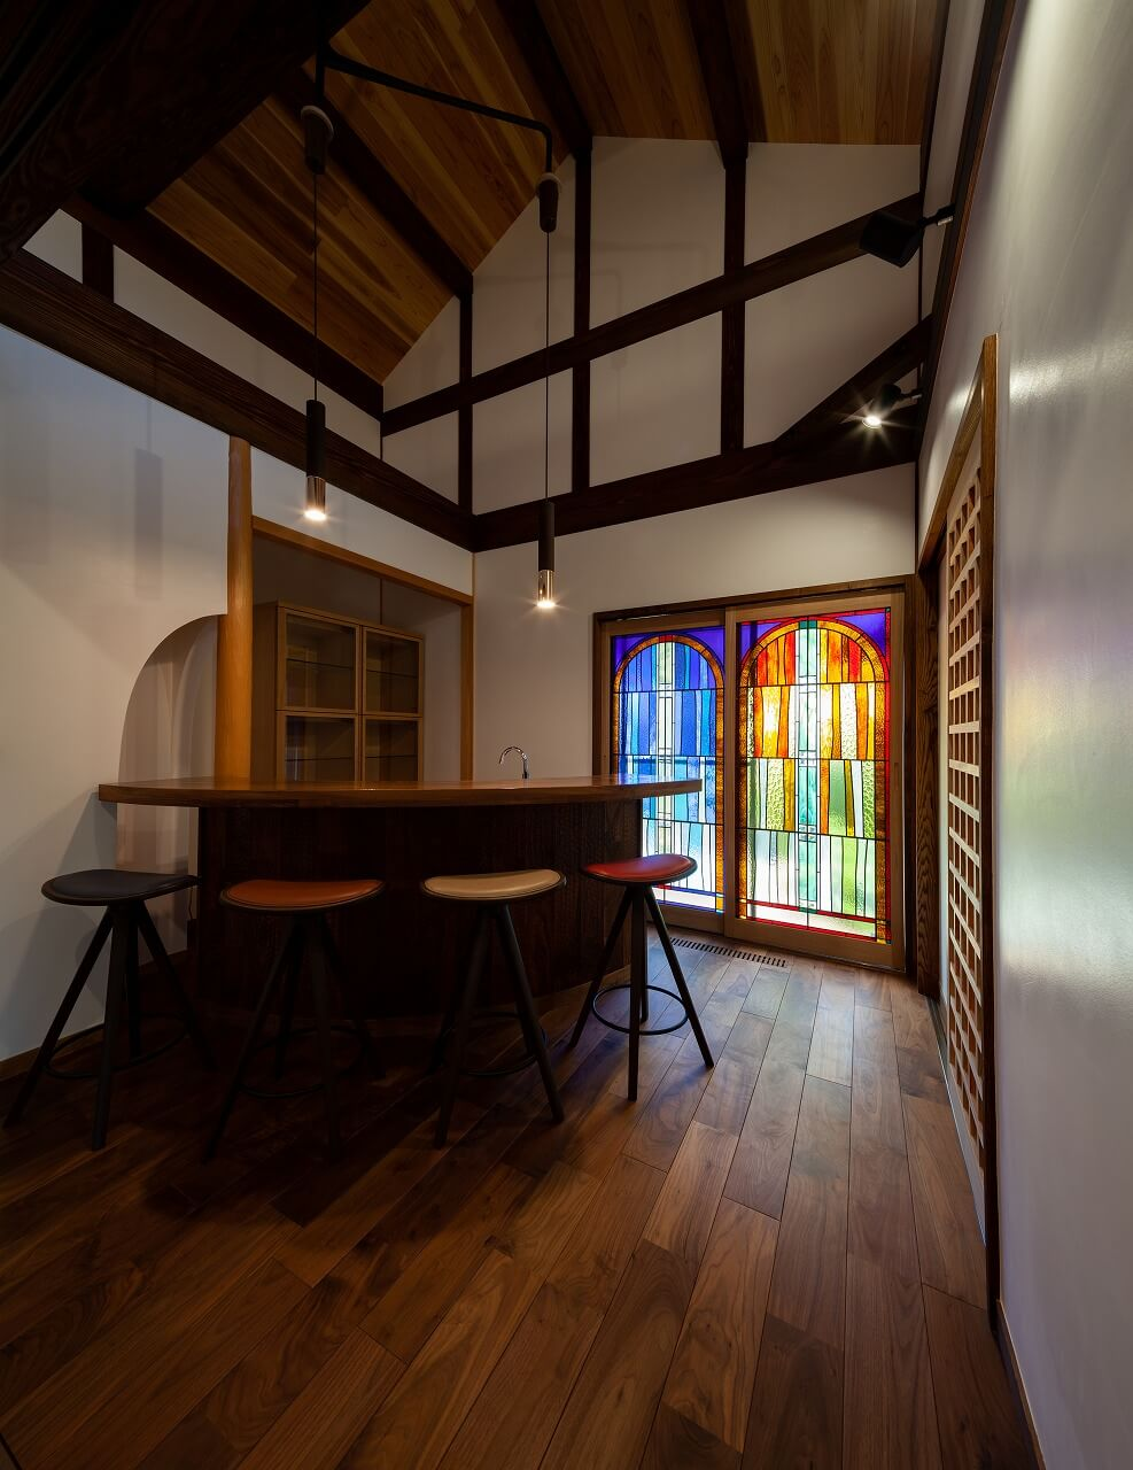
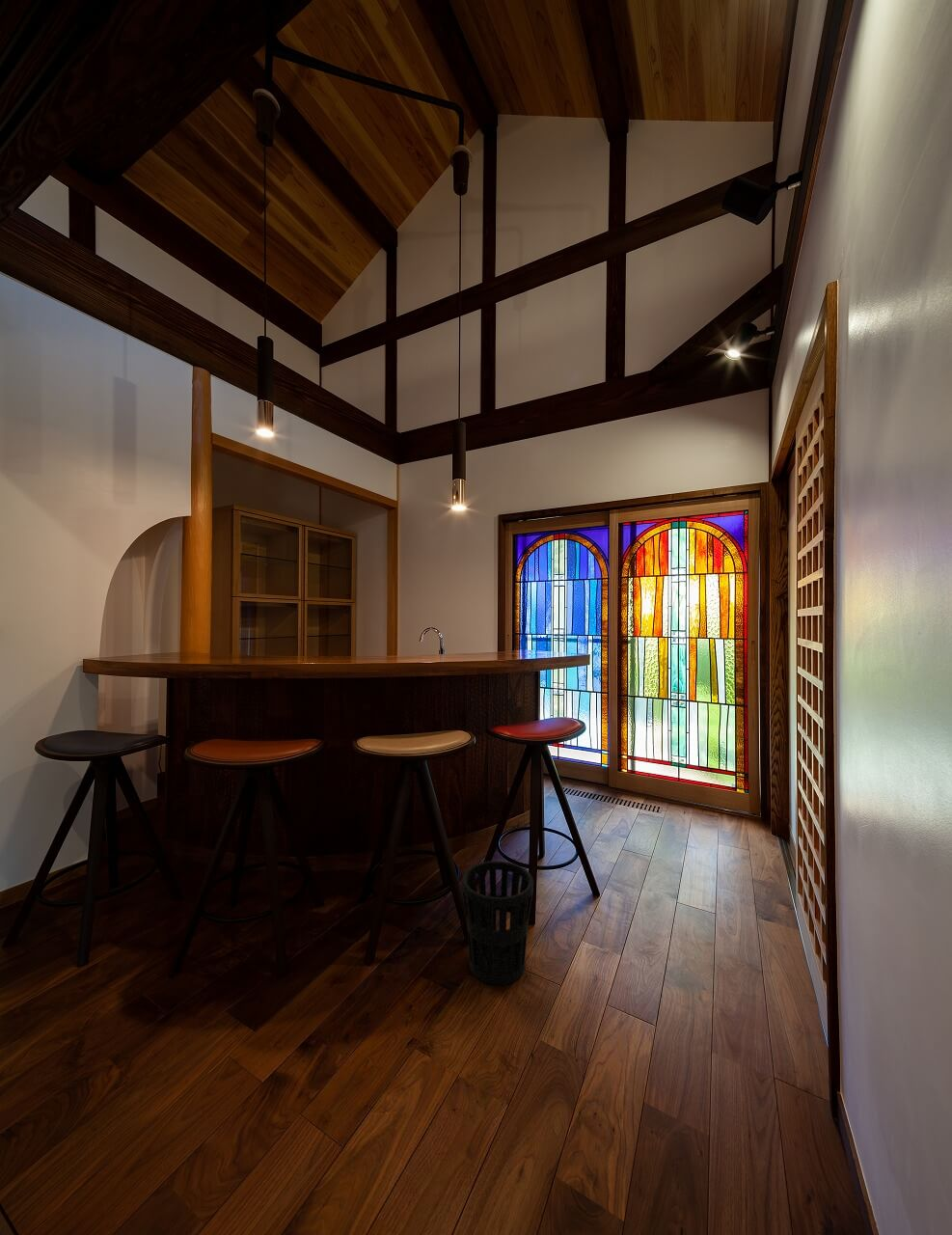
+ wastebasket [461,860,534,986]
